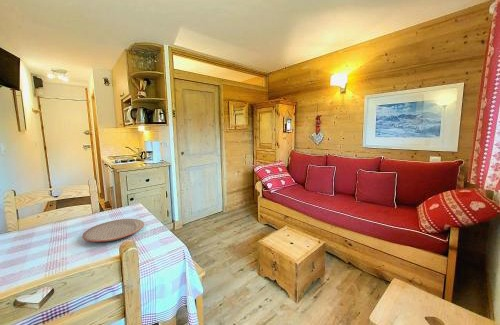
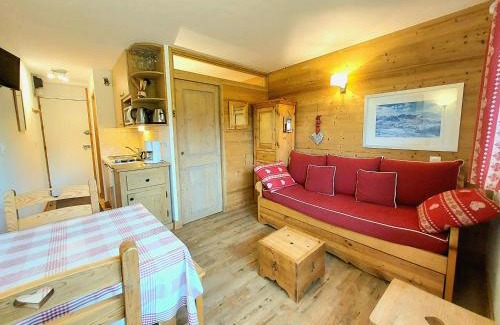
- plate [81,218,145,243]
